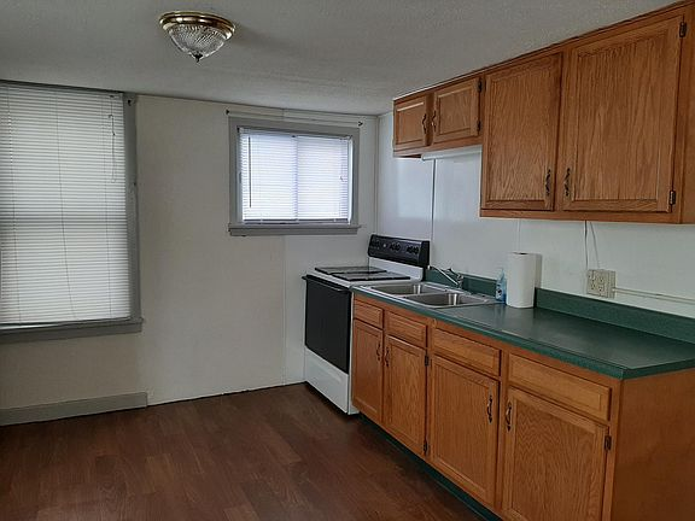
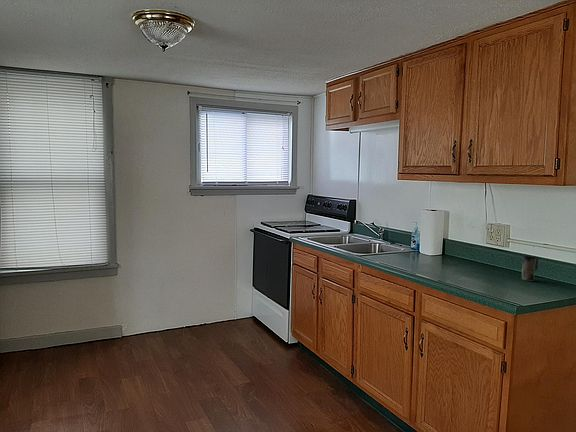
+ mug [521,255,539,282]
